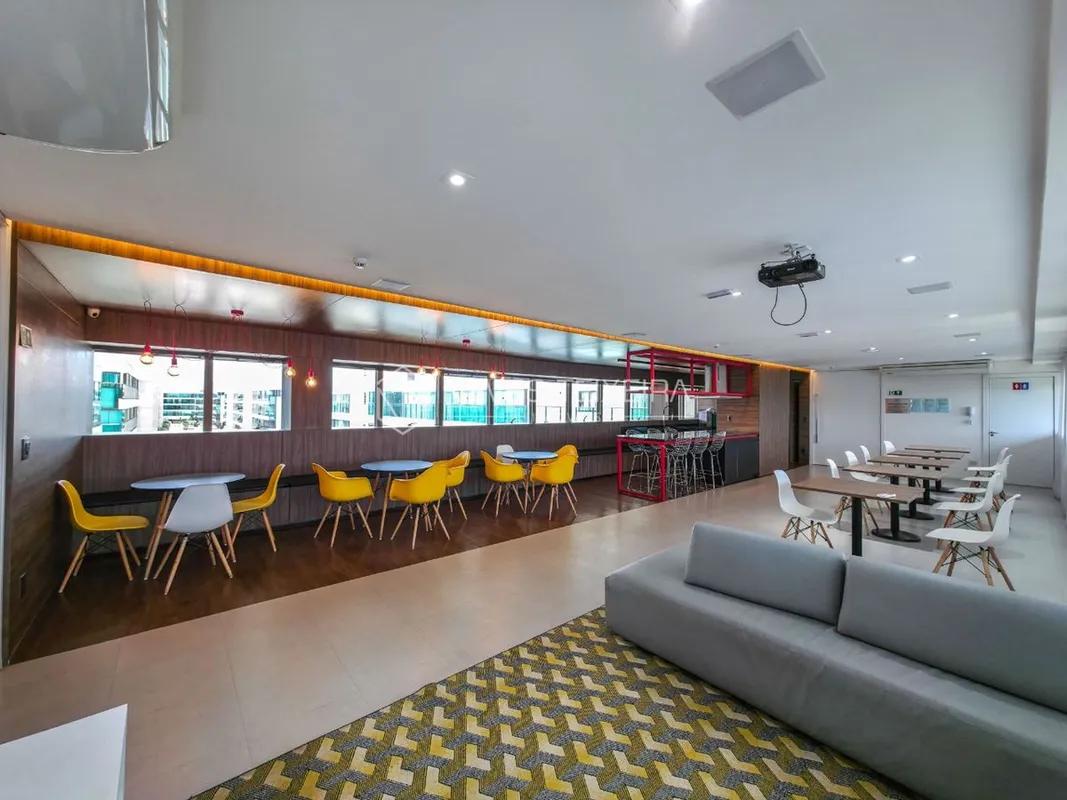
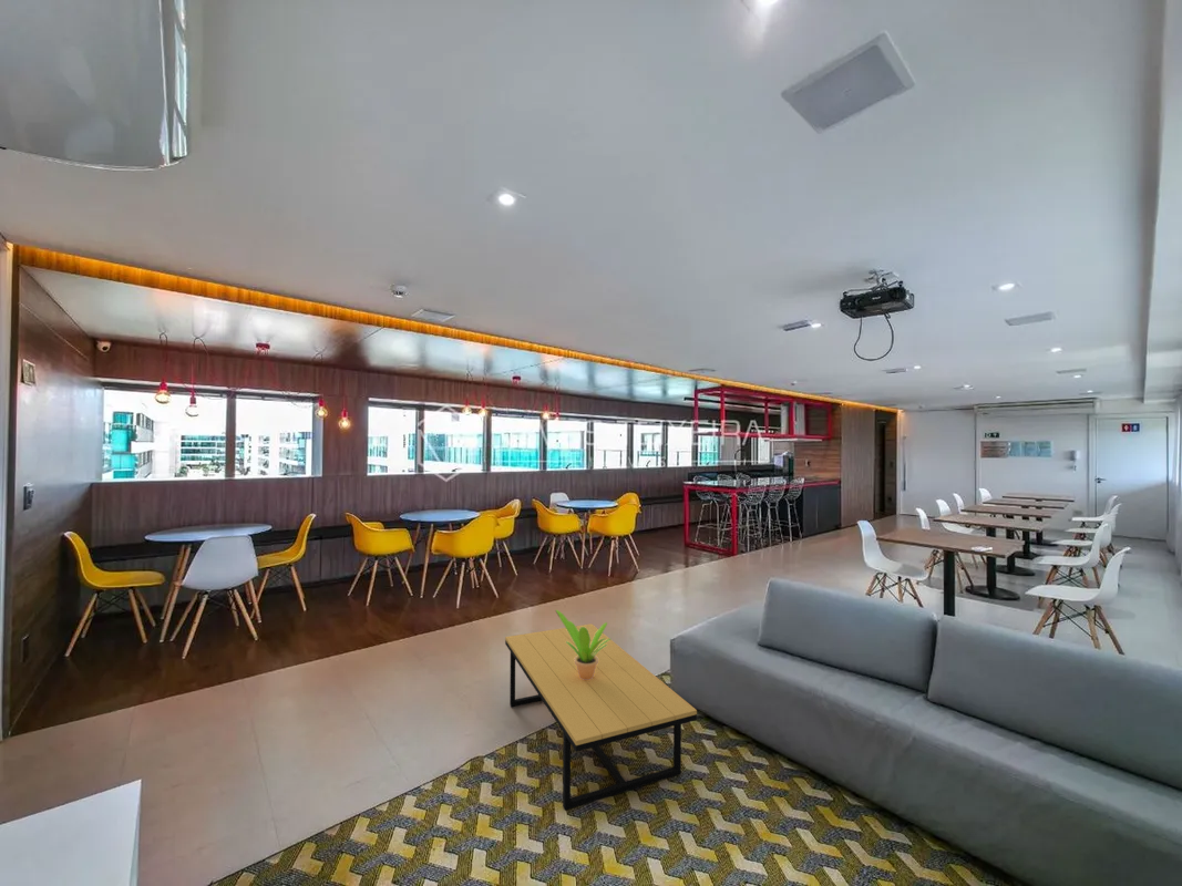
+ coffee table [504,622,698,812]
+ potted plant [554,609,611,680]
